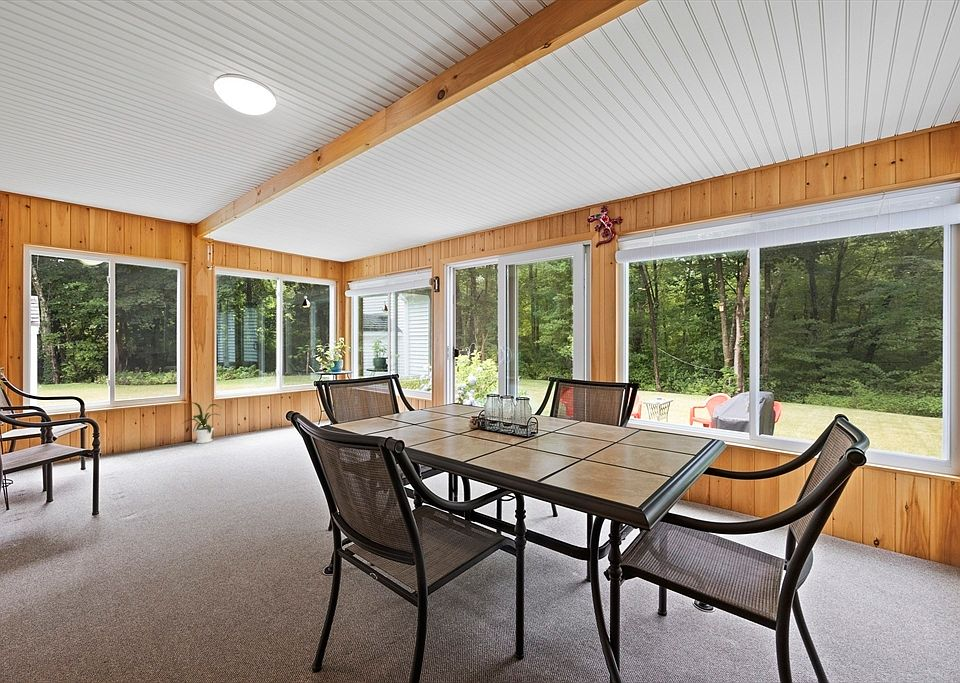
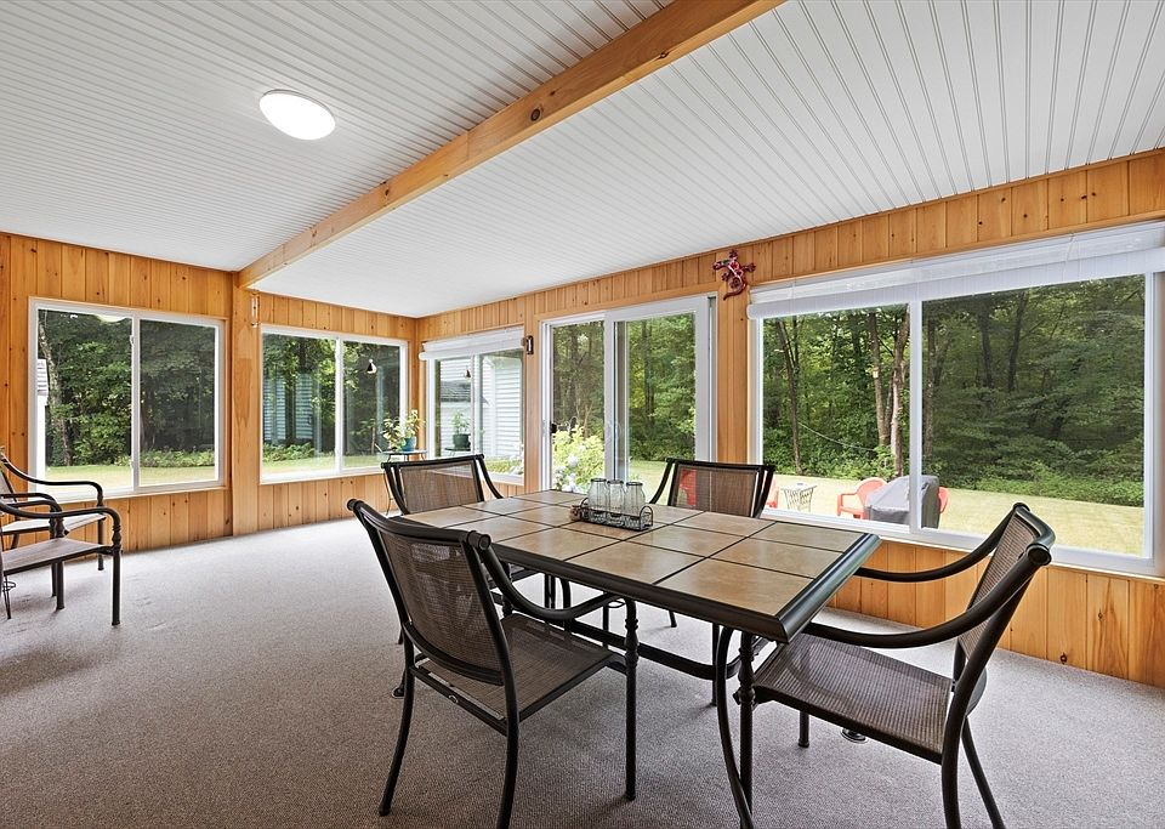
- house plant [181,402,222,444]
